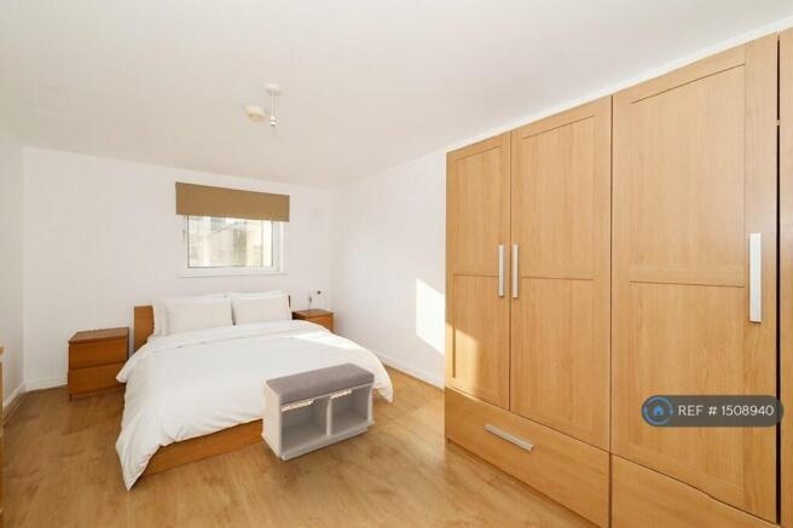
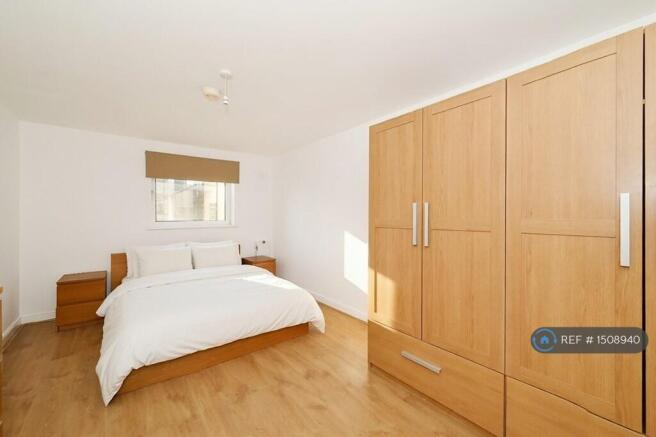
- bench [260,361,376,462]
